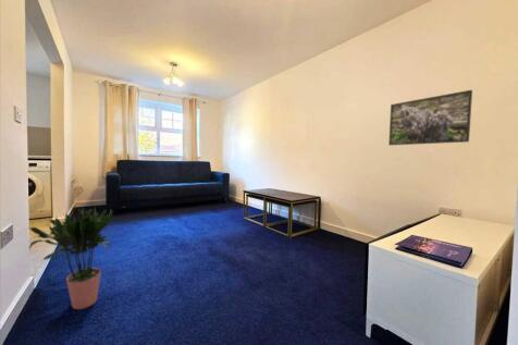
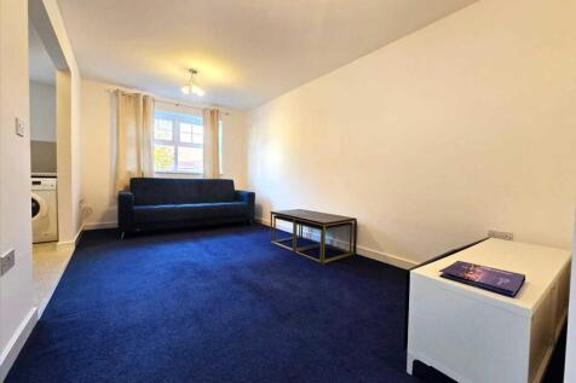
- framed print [387,89,473,146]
- potted plant [28,206,114,310]
